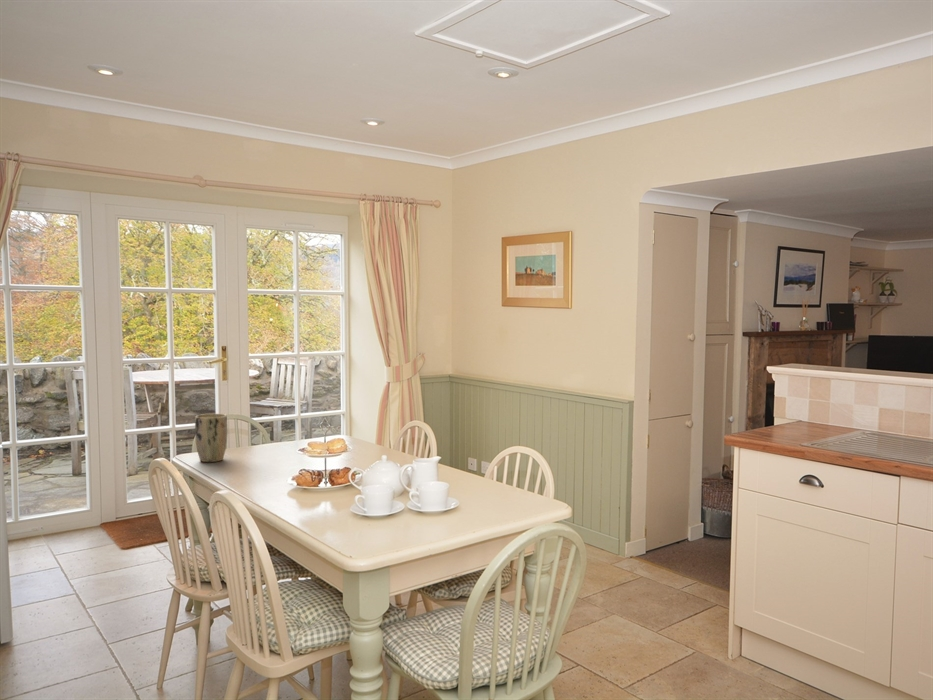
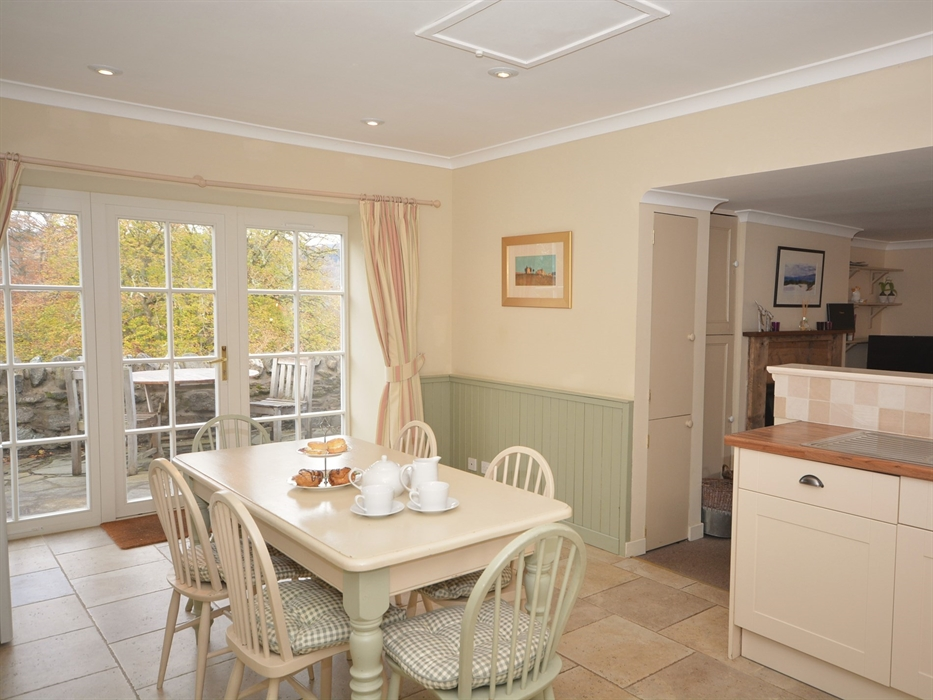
- plant pot [194,413,228,463]
